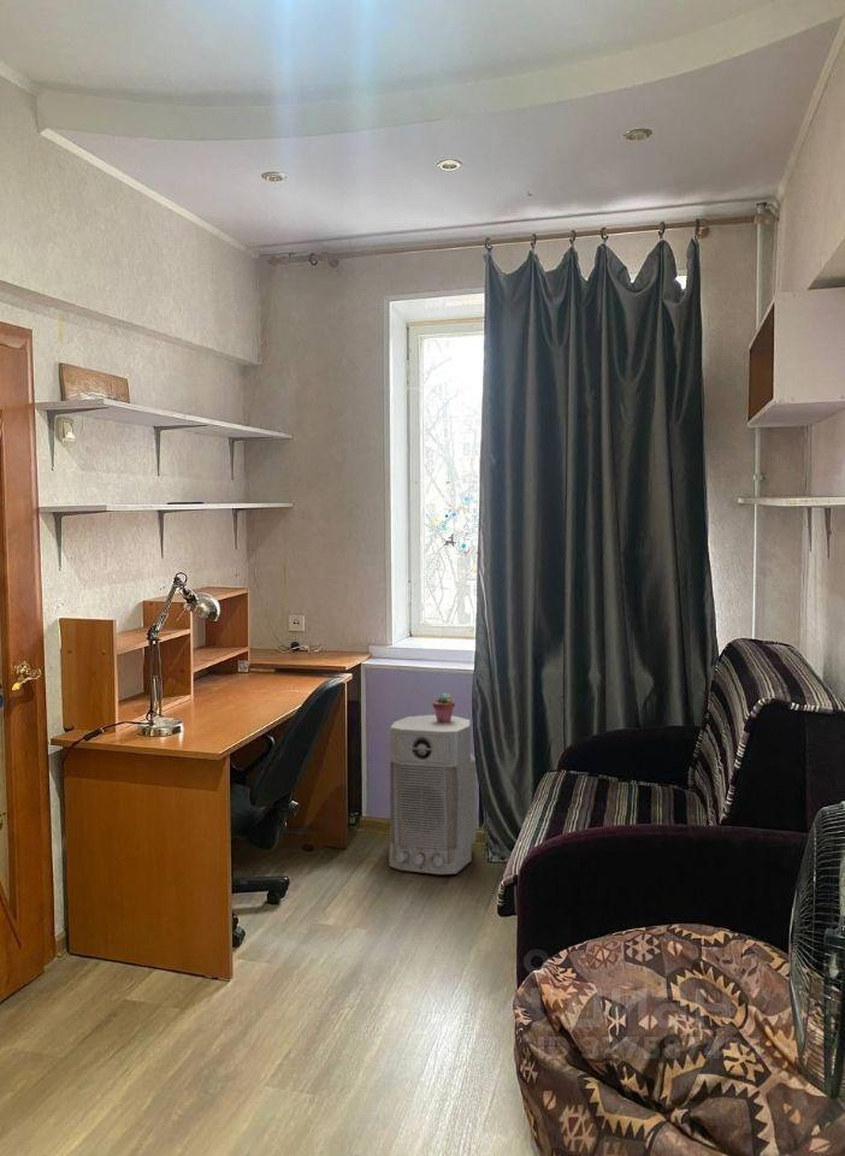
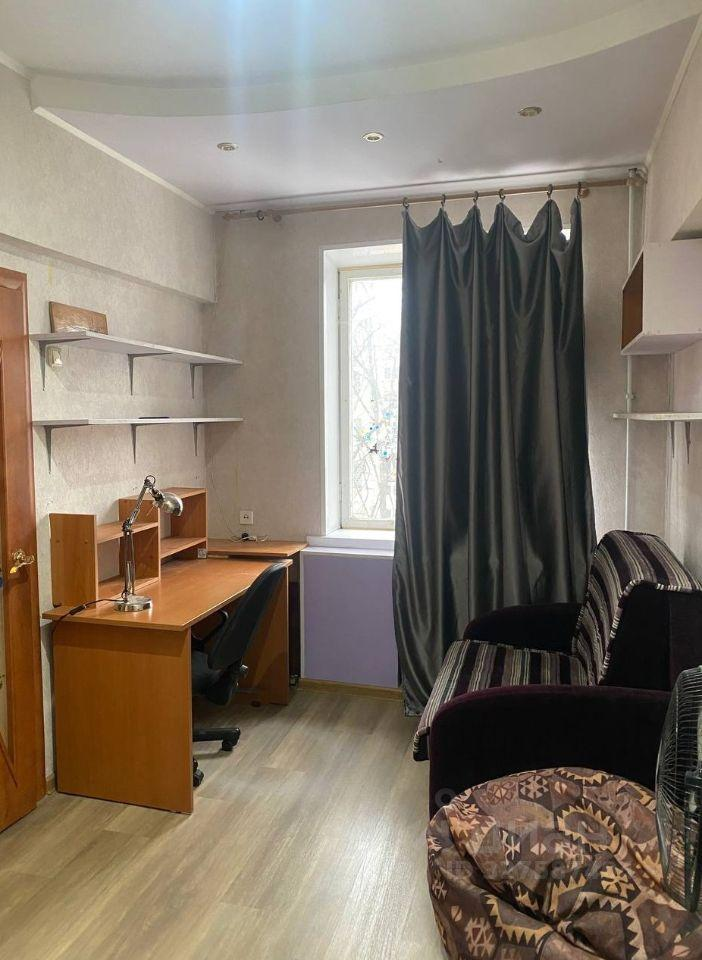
- potted succulent [432,692,456,724]
- air purifier [388,714,477,875]
